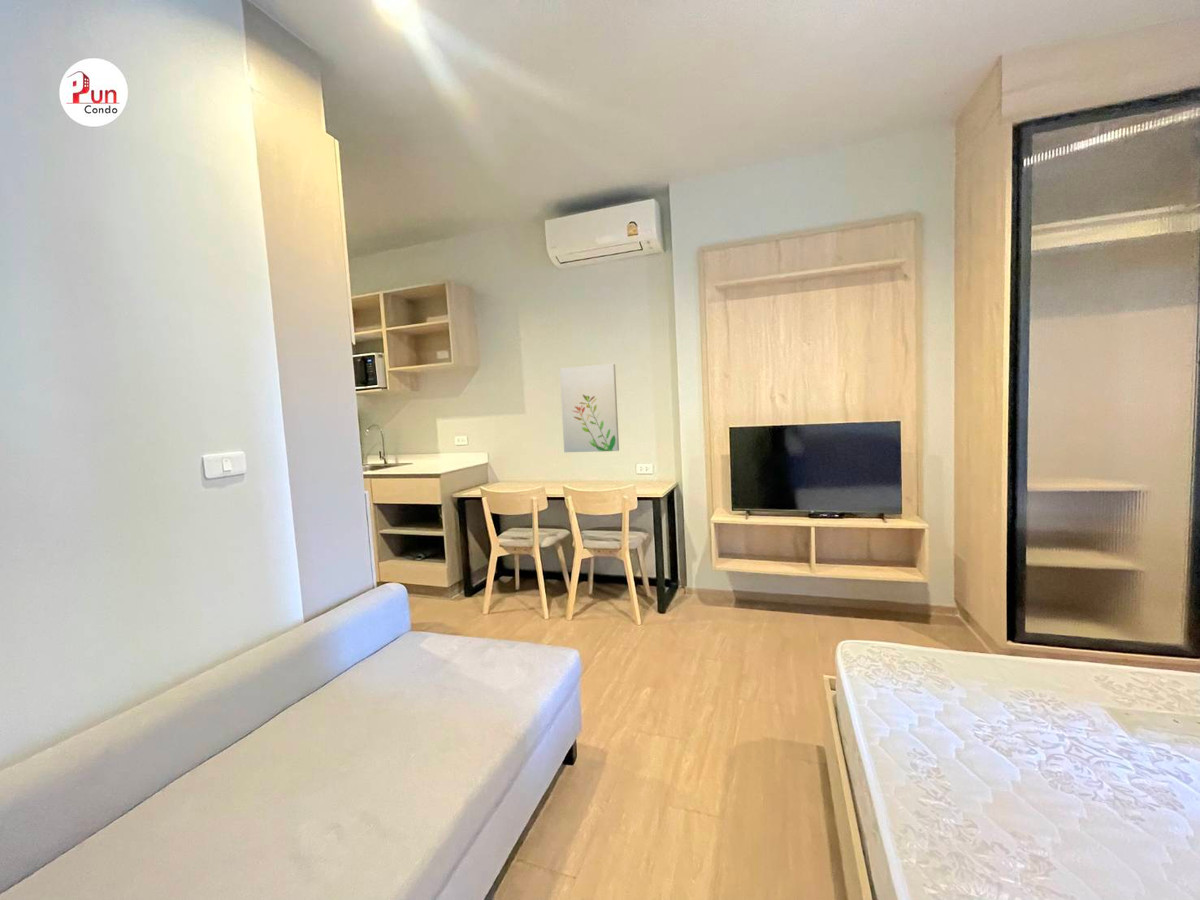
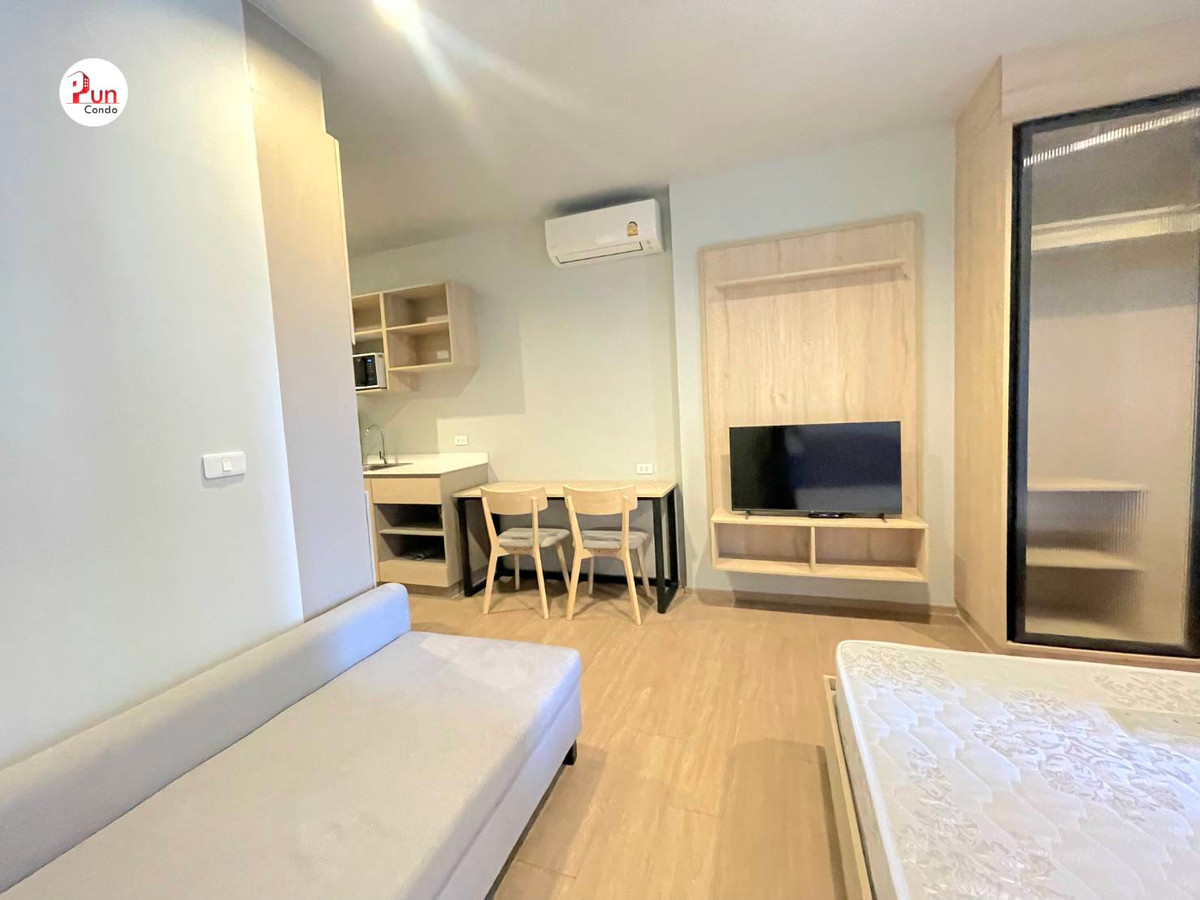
- wall art [559,363,620,453]
